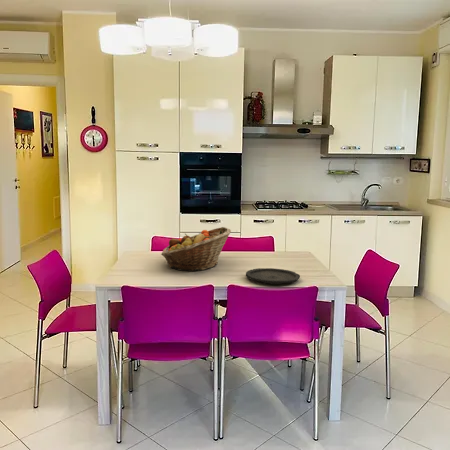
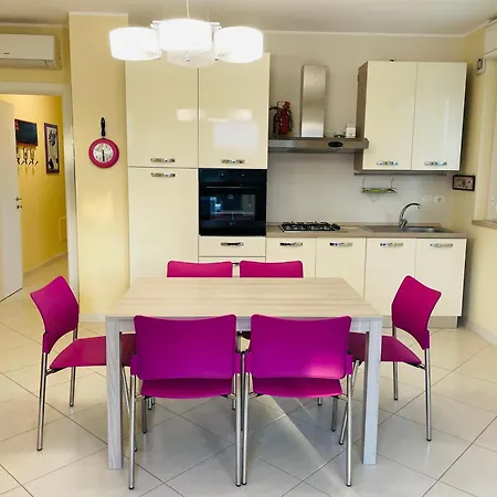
- plate [245,267,301,285]
- fruit basket [160,226,232,272]
